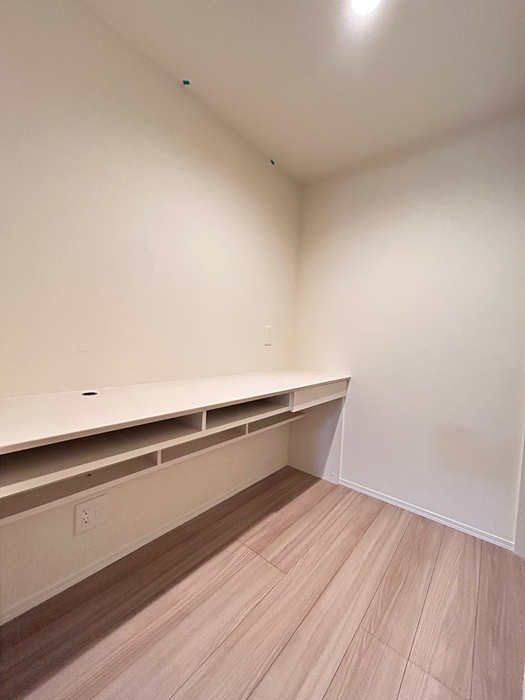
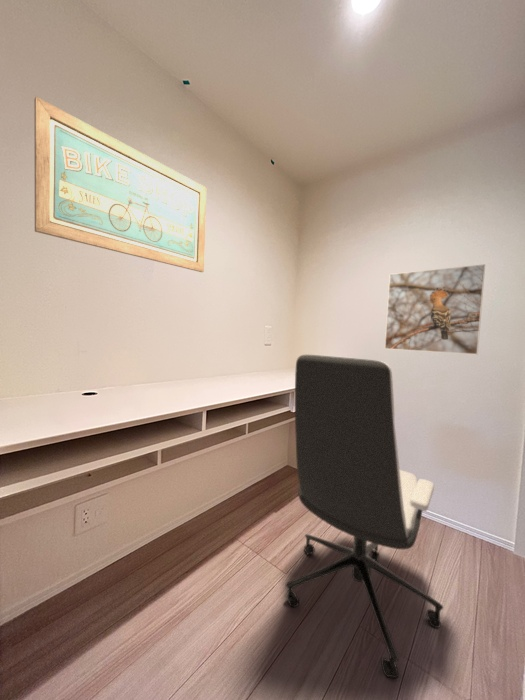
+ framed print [384,263,486,356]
+ office chair [285,354,444,679]
+ wall art [33,96,207,273]
